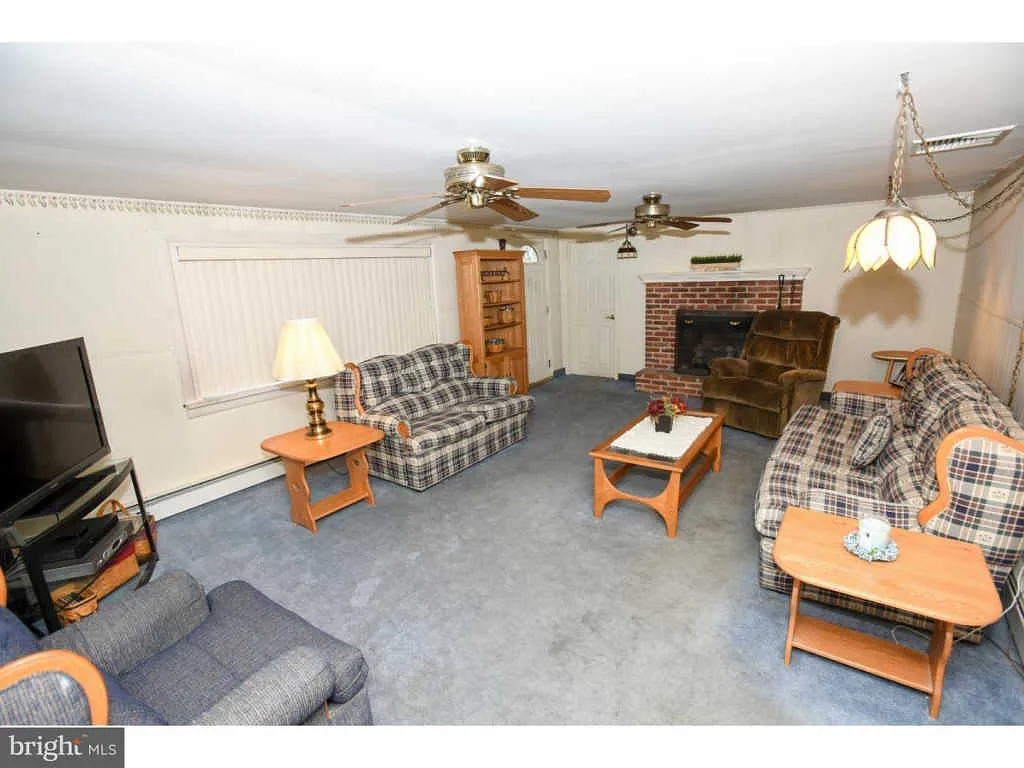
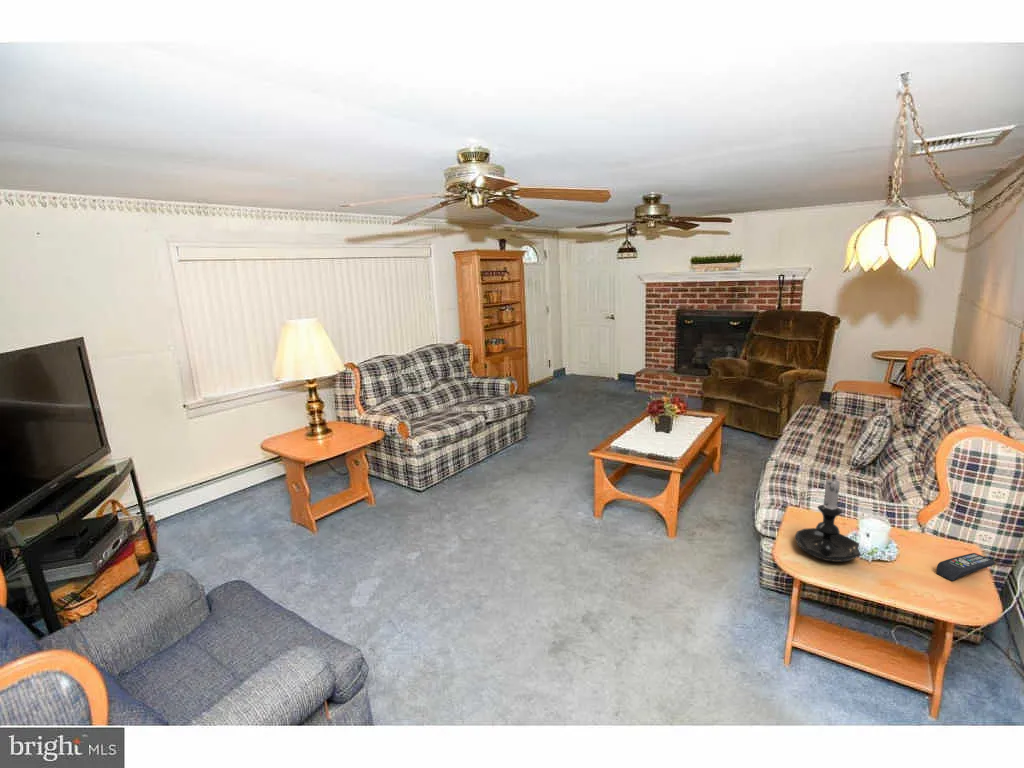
+ remote control [936,552,996,582]
+ candle holder [794,475,862,563]
